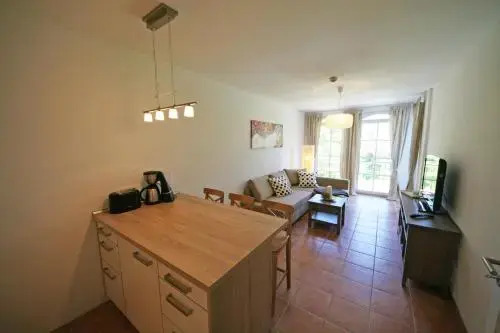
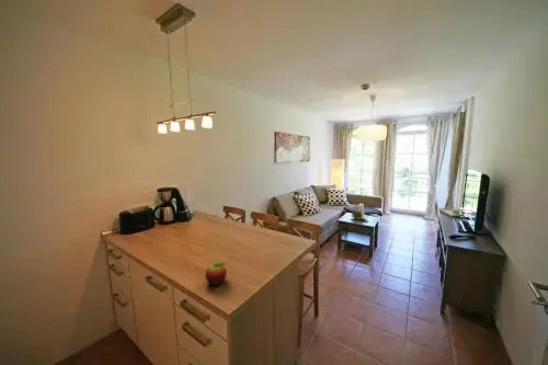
+ fruit [204,261,228,286]
